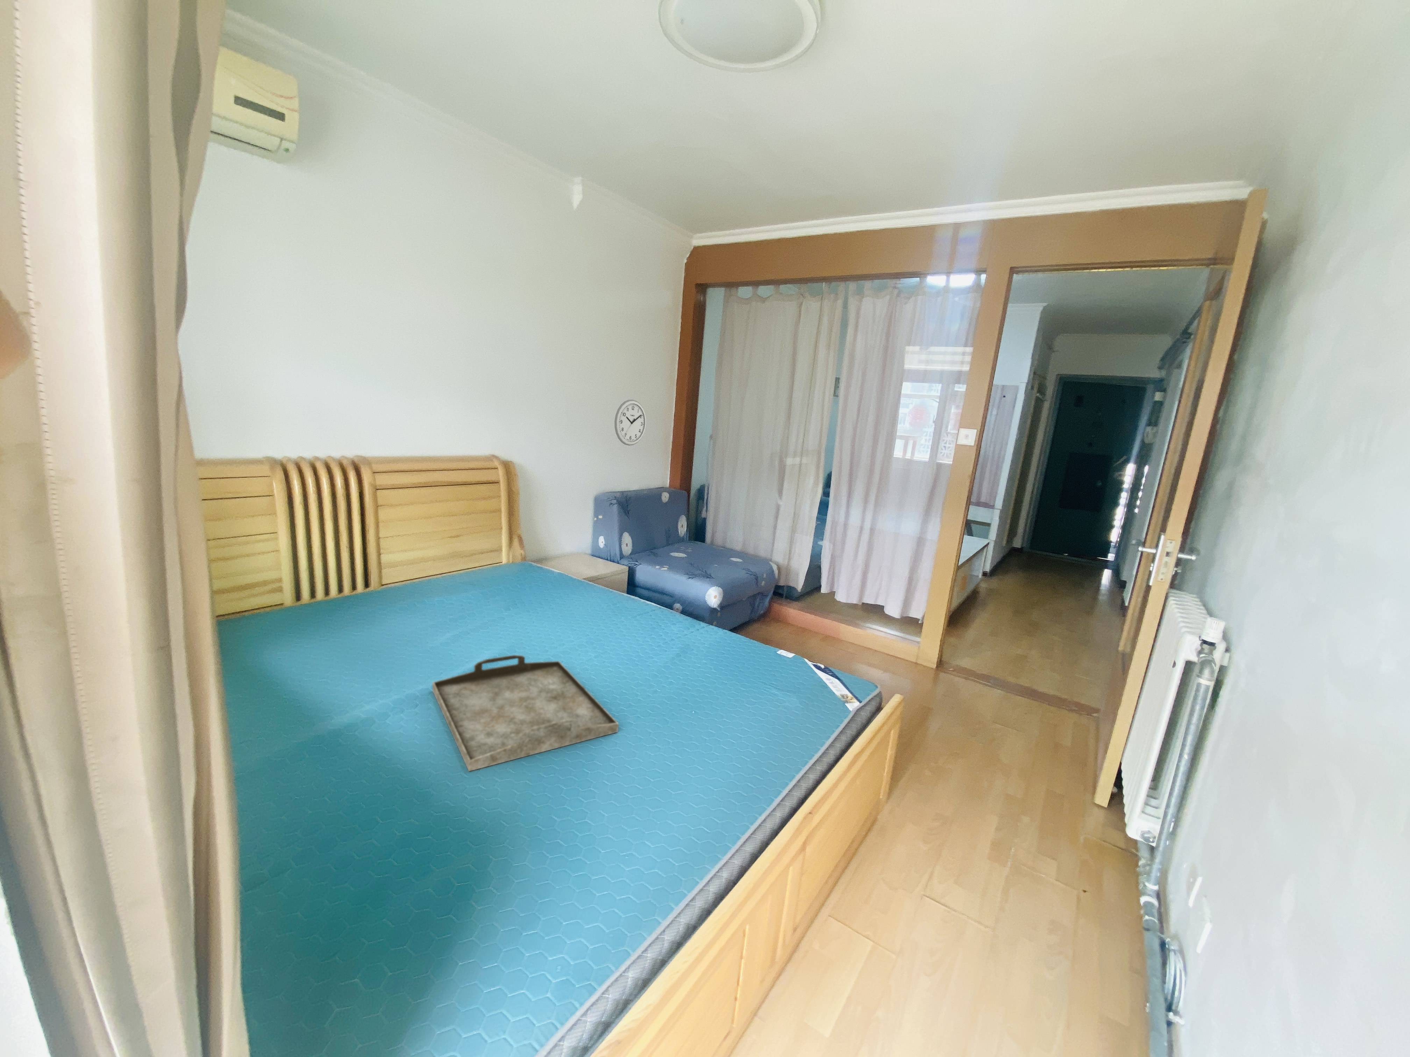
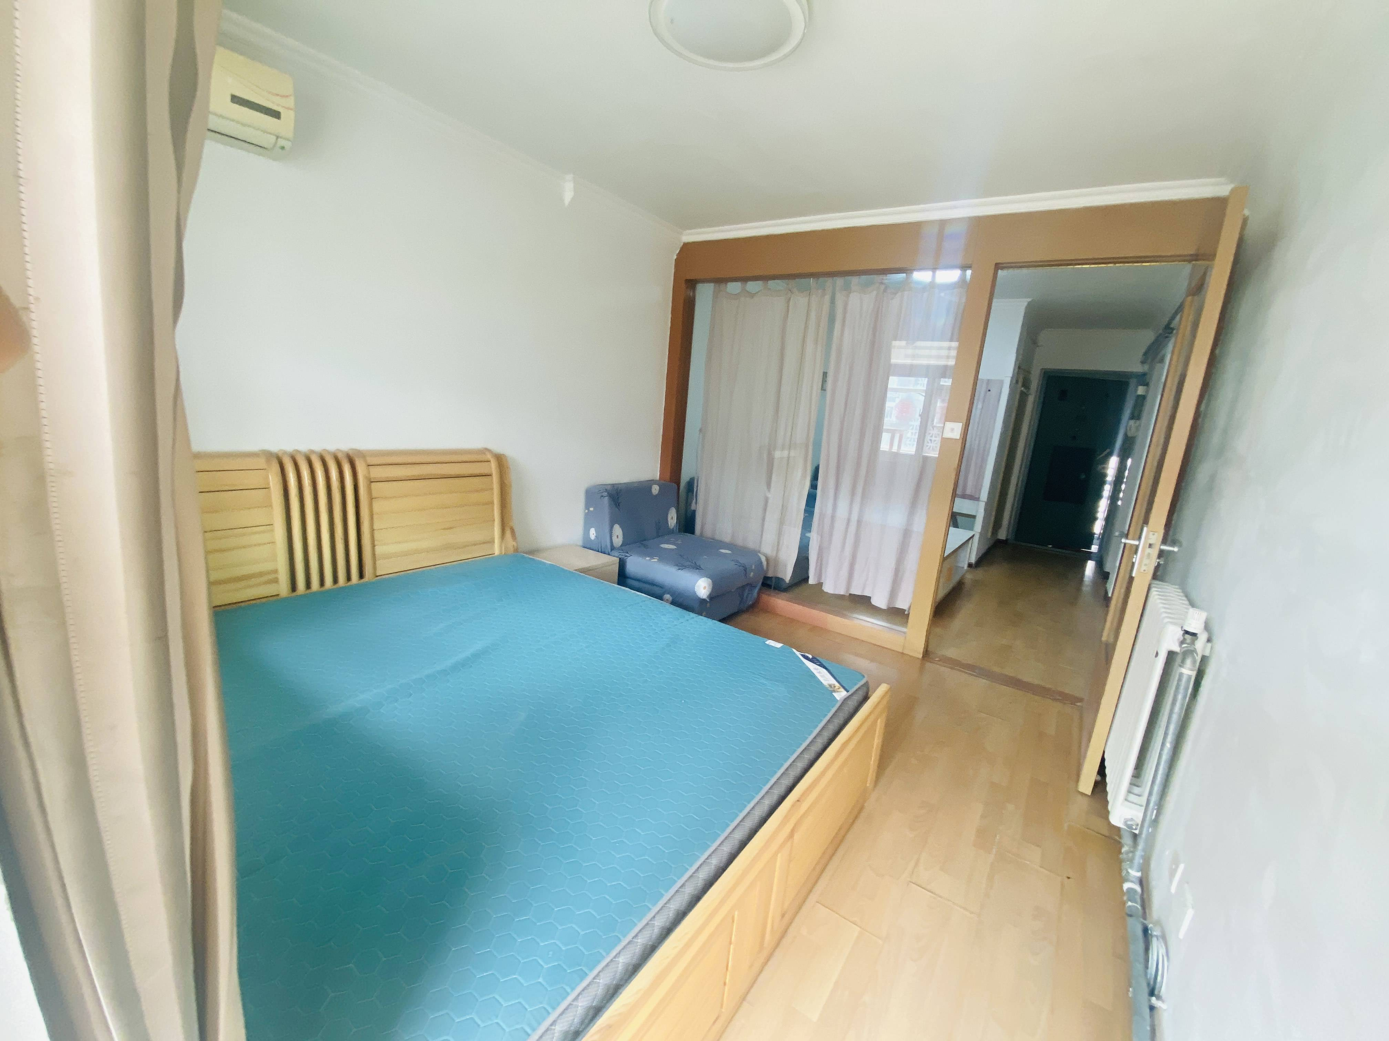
- wall clock [614,400,646,446]
- serving tray [432,654,620,772]
